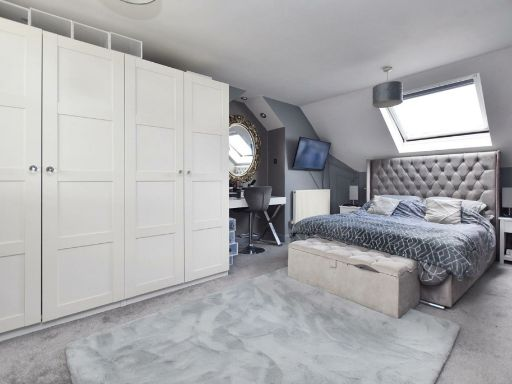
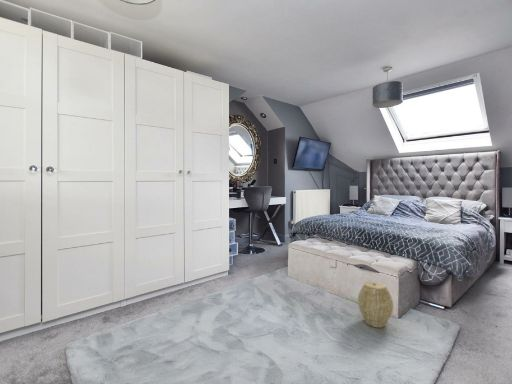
+ woven basket [357,281,394,328]
